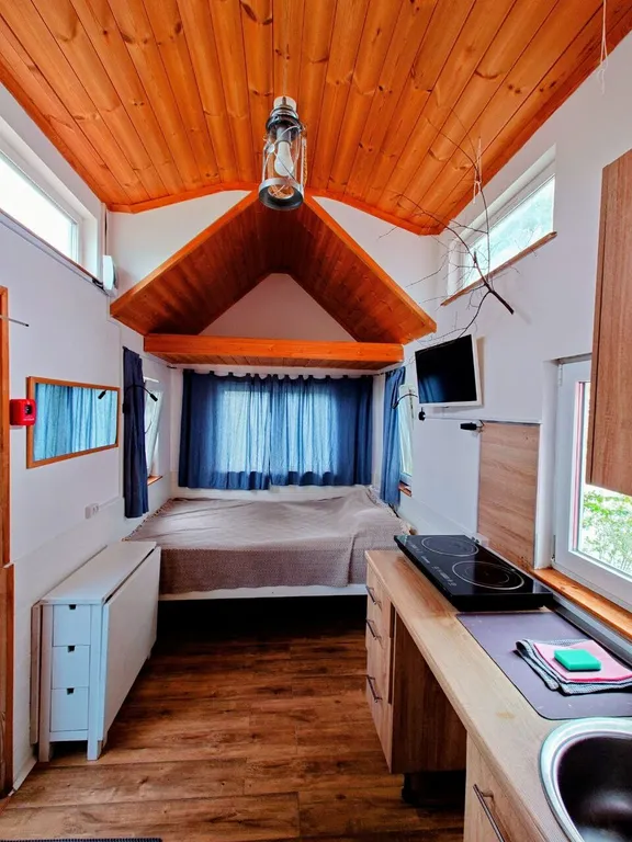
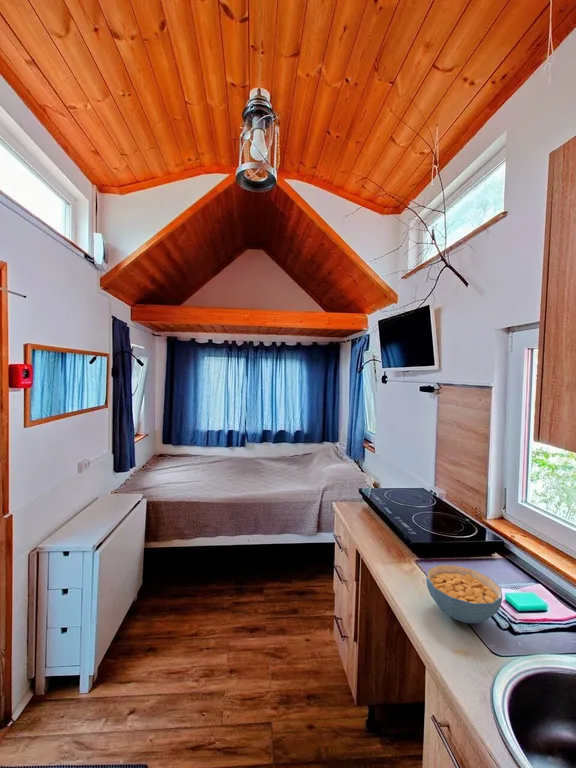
+ cereal bowl [425,564,503,624]
